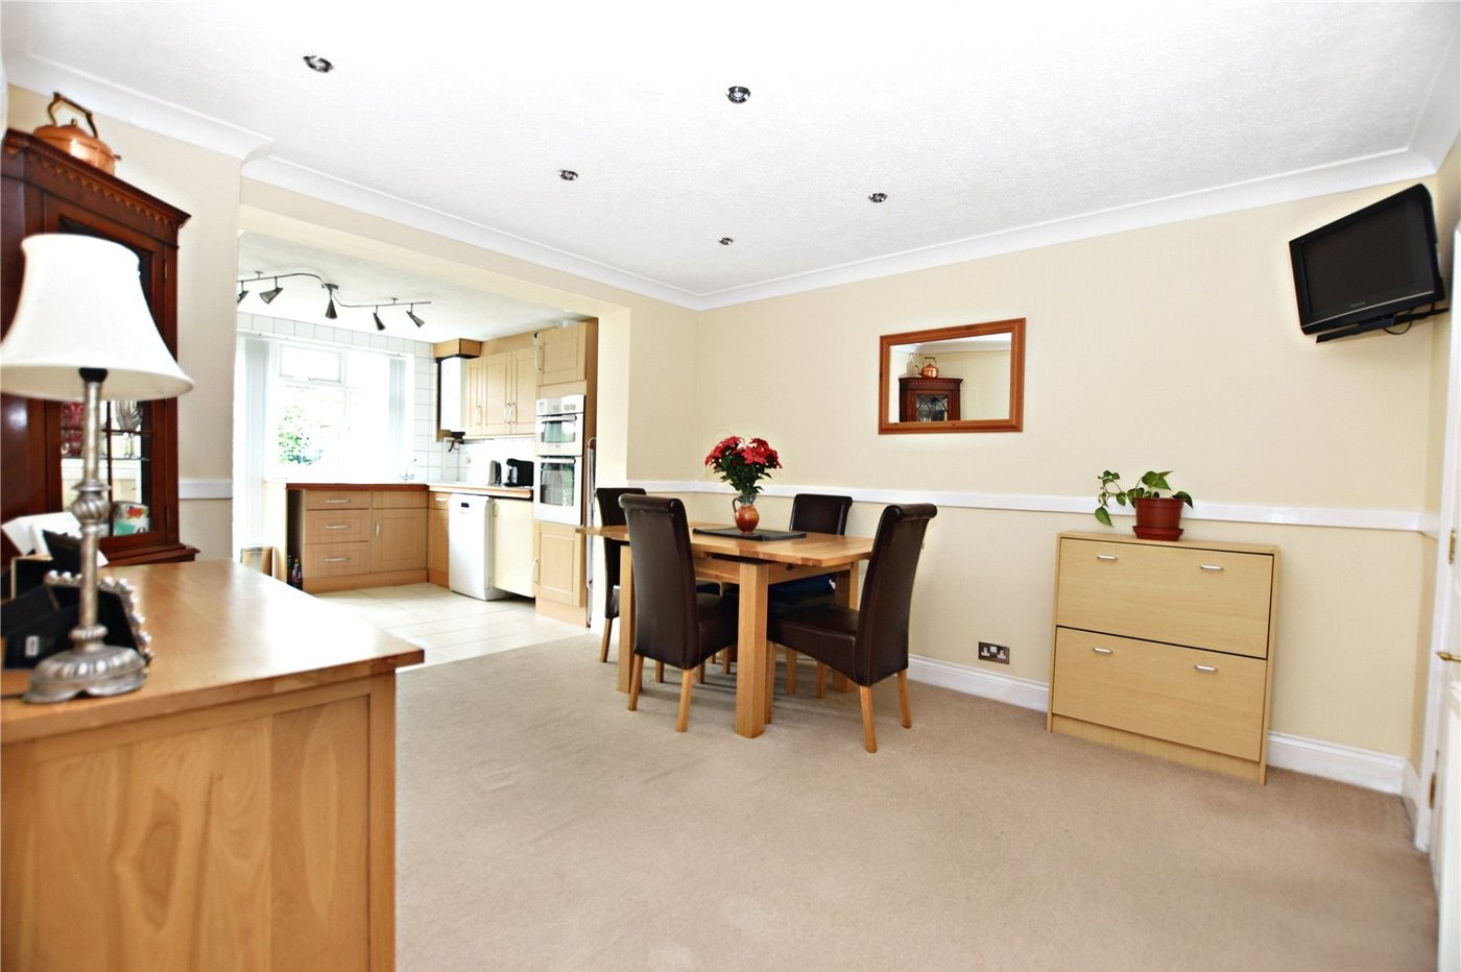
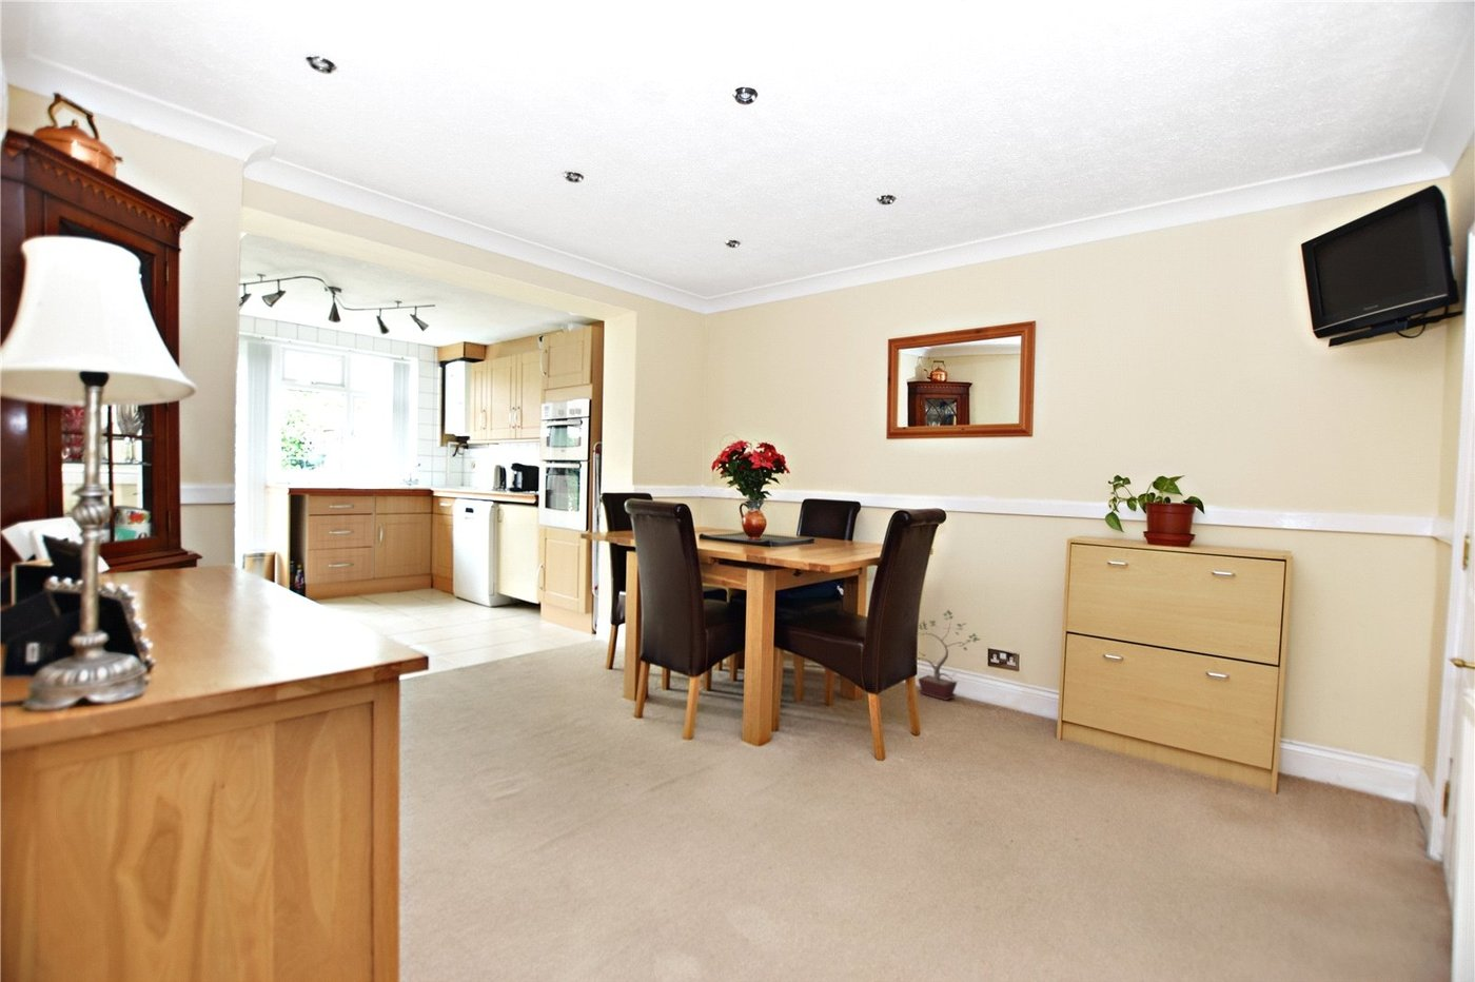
+ potted plant [916,609,982,701]
